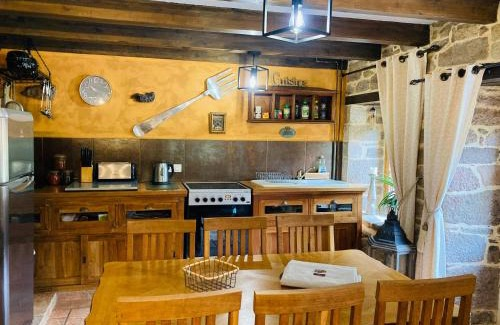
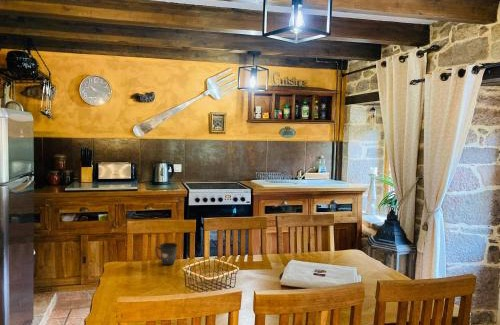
+ mug [154,242,178,266]
